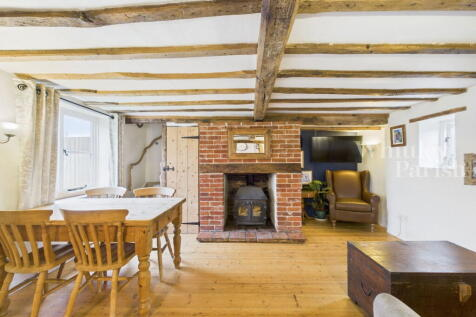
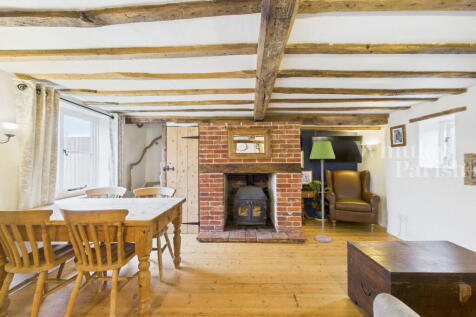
+ floor lamp [309,140,336,243]
